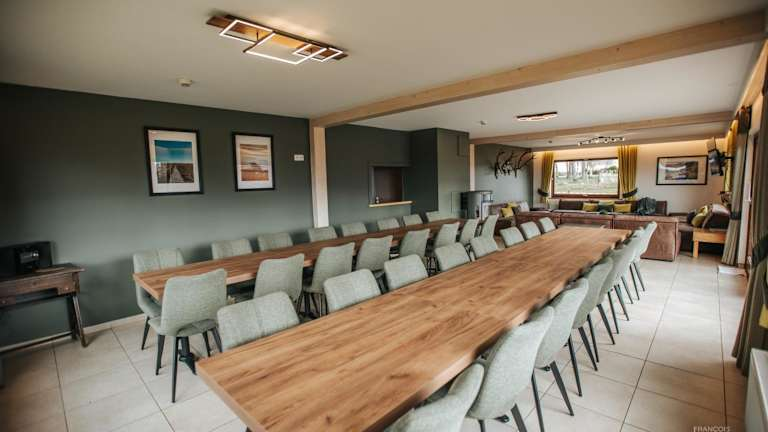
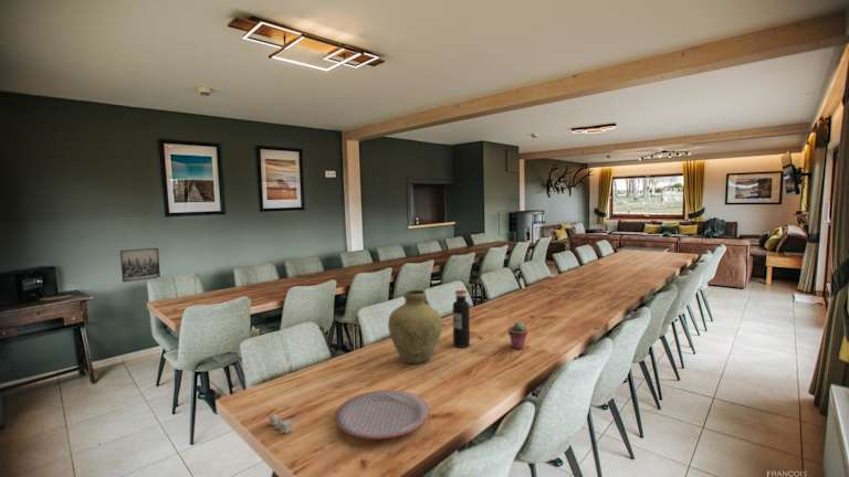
+ wall art [119,247,161,283]
+ vase [387,289,443,364]
+ water bottle [451,289,471,349]
+ potted succulent [507,321,530,350]
+ salt and pepper shaker set [268,413,294,434]
+ plate [334,389,430,441]
